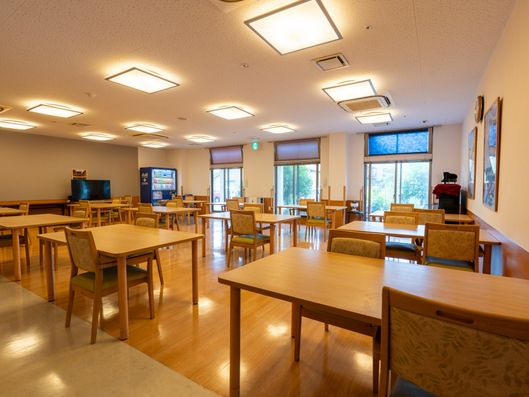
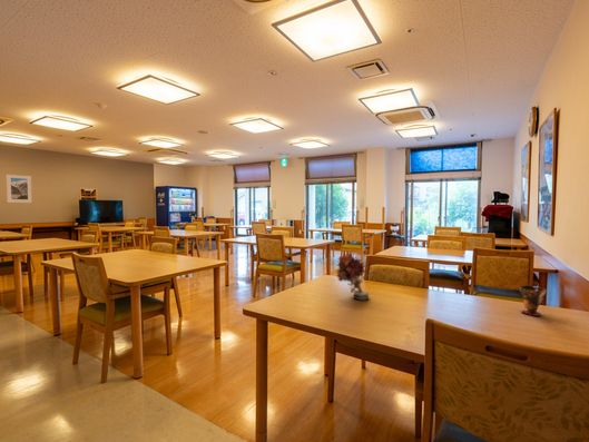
+ artificial flower [335,252,375,301]
+ cup [518,284,548,317]
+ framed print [6,174,33,204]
